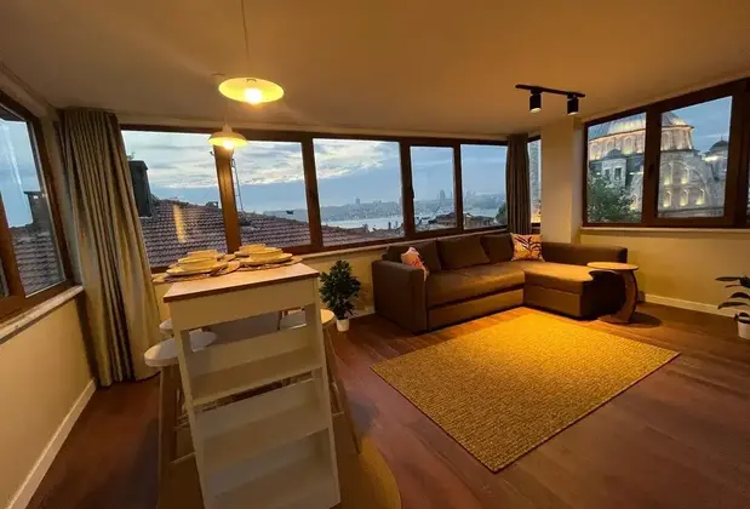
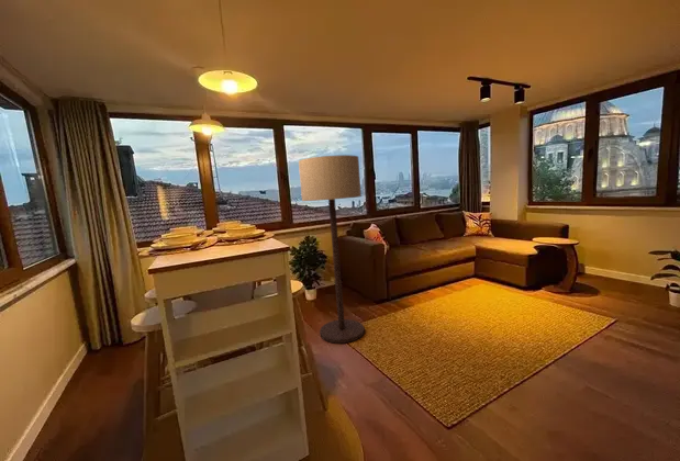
+ floor lamp [298,154,365,345]
